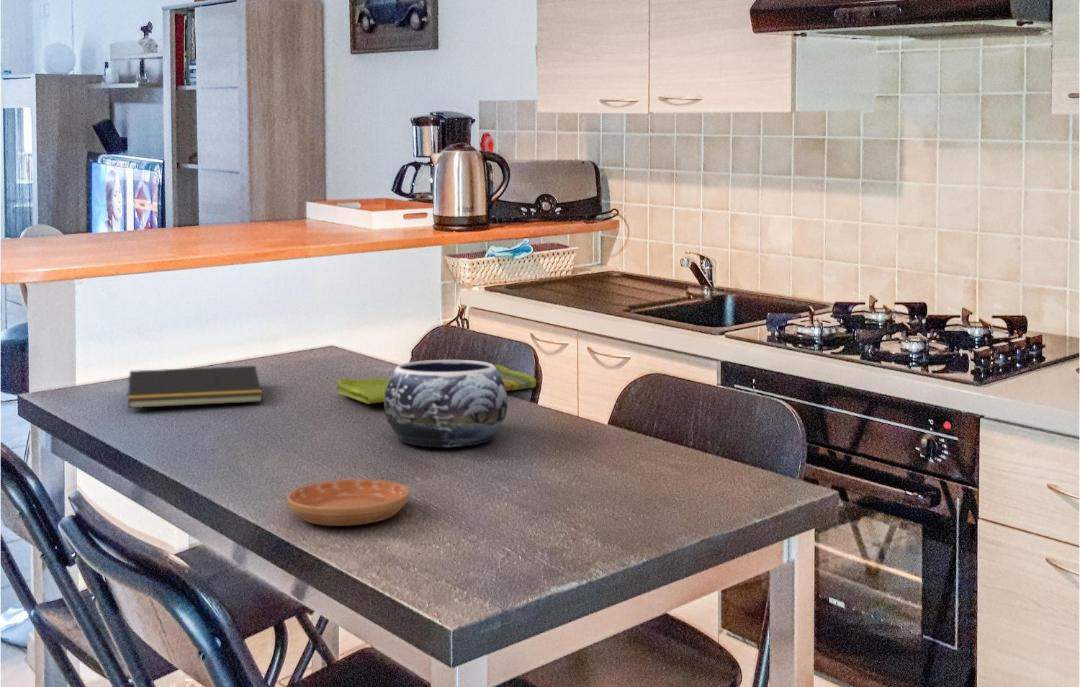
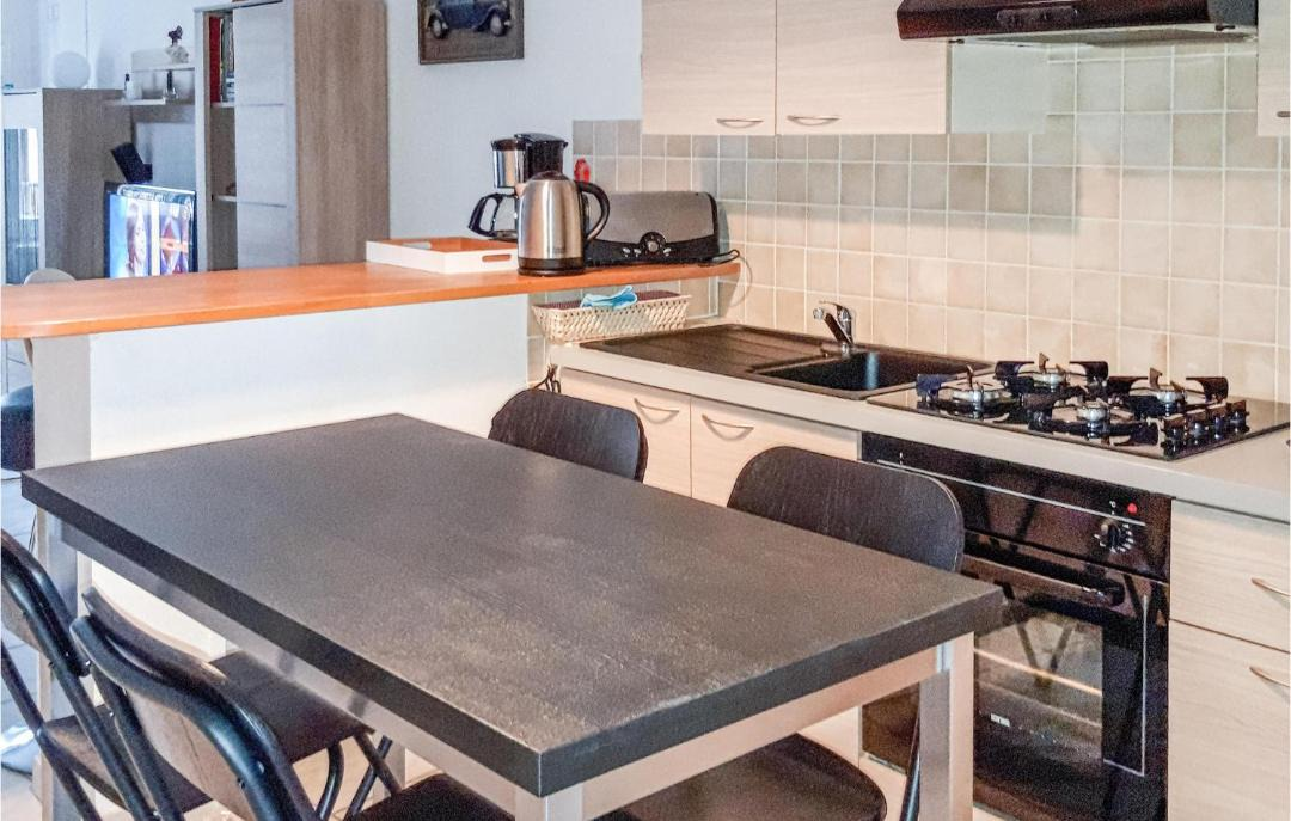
- decorative bowl [383,359,509,448]
- dish towel [336,364,537,405]
- notepad [126,365,263,409]
- saucer [286,478,411,527]
